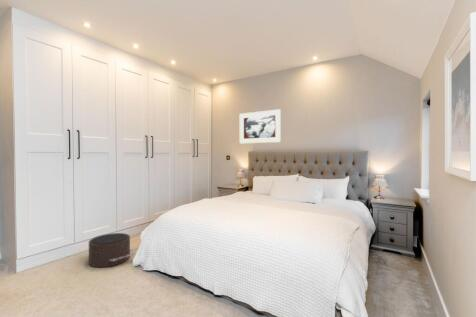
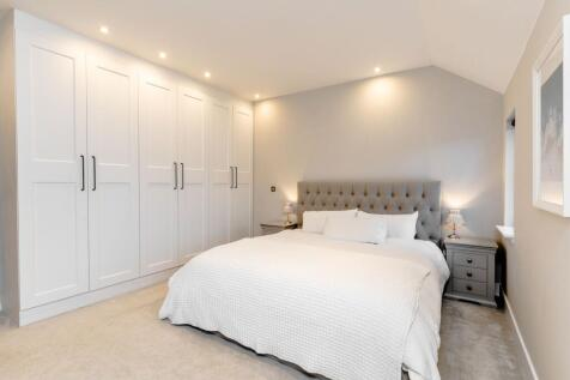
- pouf [88,232,136,268]
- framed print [239,108,282,145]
